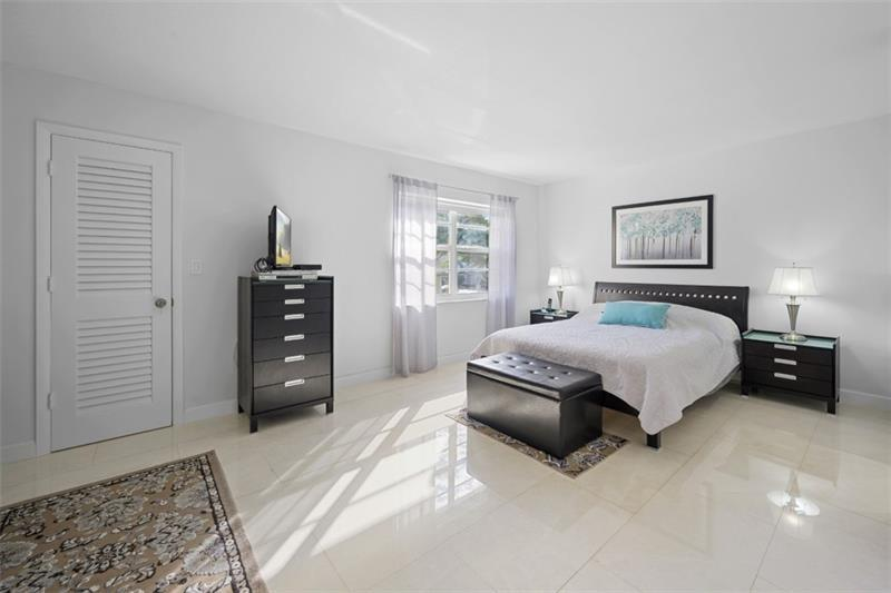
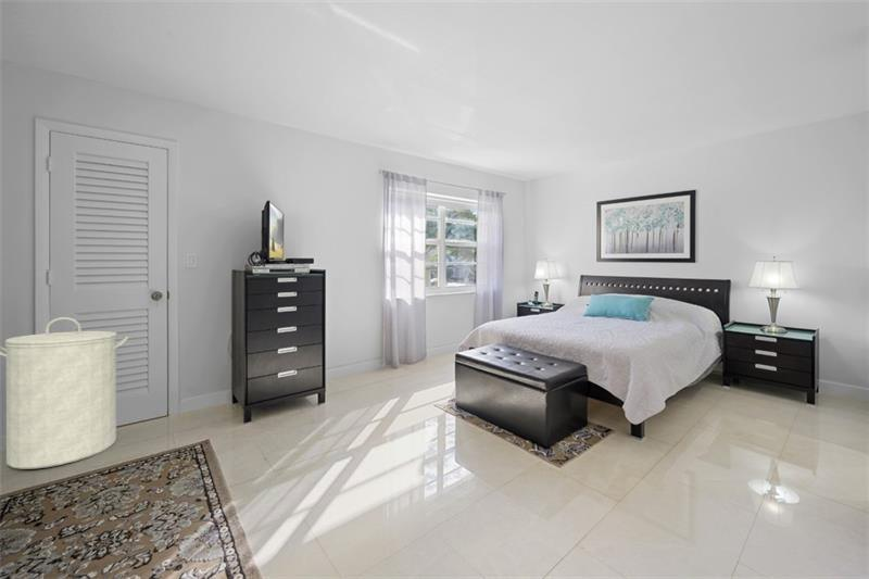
+ laundry hamper [0,316,129,470]
